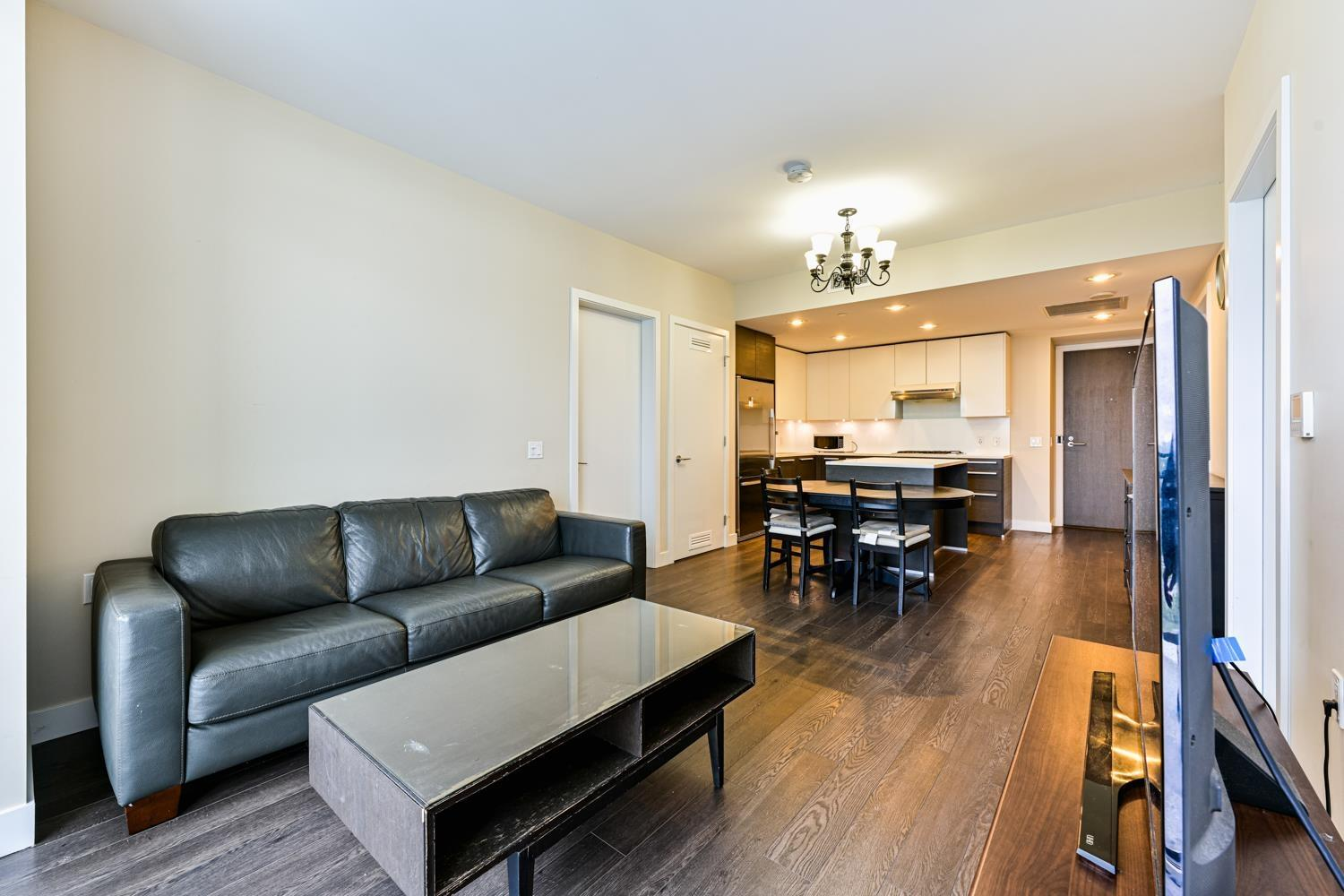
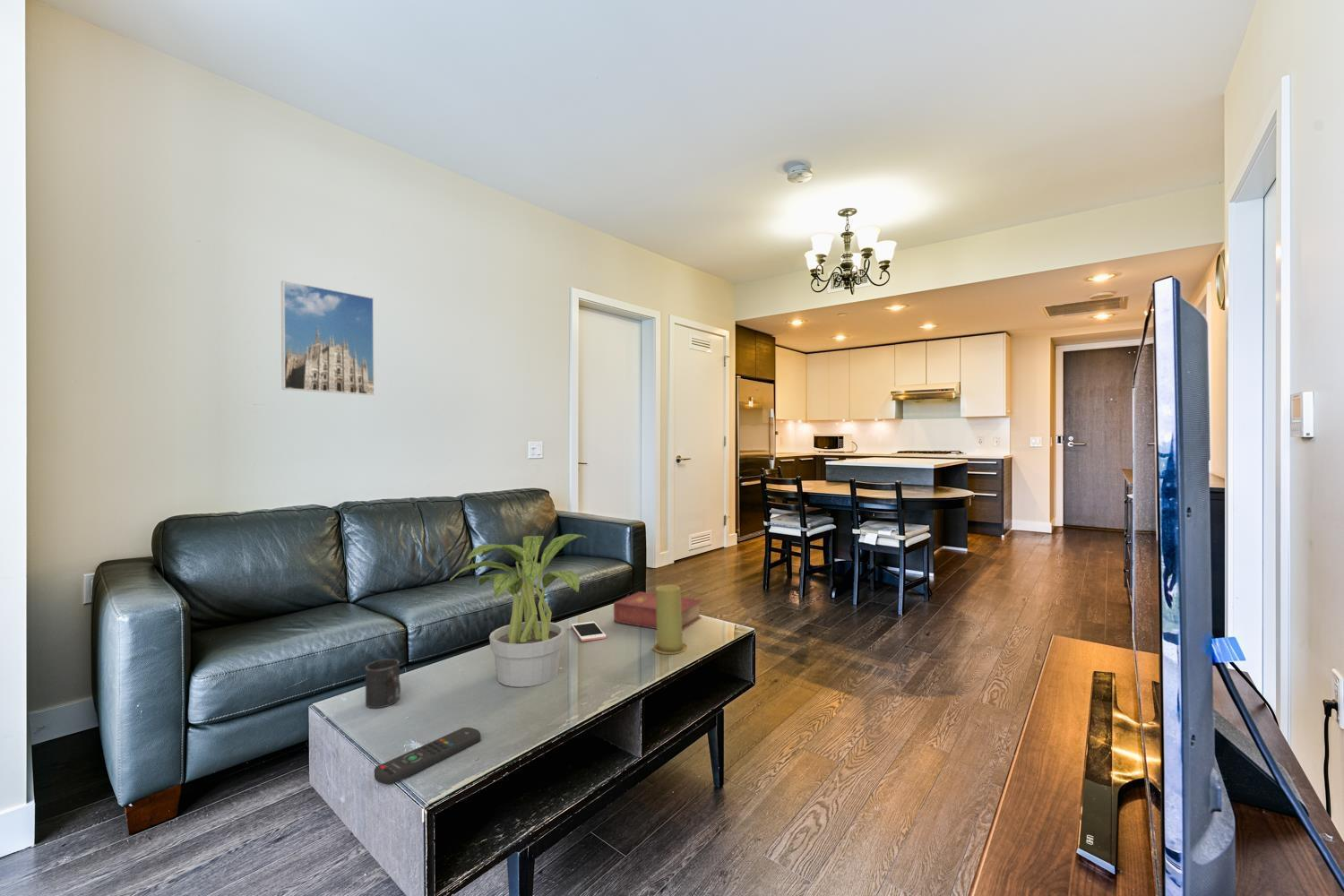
+ remote control [374,727,481,786]
+ cell phone [571,621,607,642]
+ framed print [280,280,375,396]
+ potted plant [449,533,588,688]
+ book [613,590,702,632]
+ candle [651,584,688,655]
+ mug [365,658,401,709]
